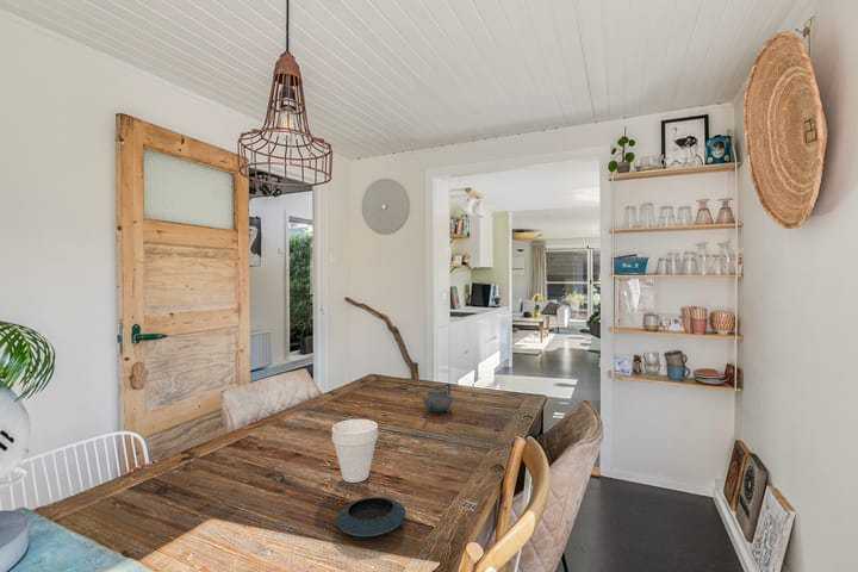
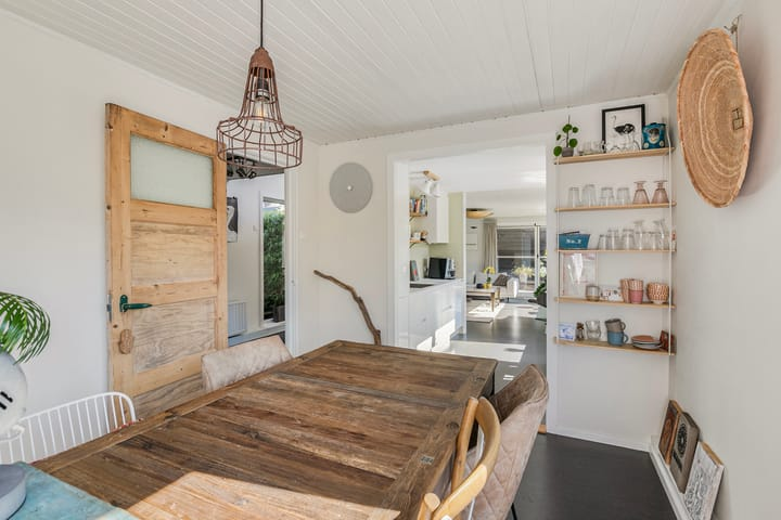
- saucer [335,496,406,537]
- cup [331,418,379,484]
- teapot [421,383,454,414]
